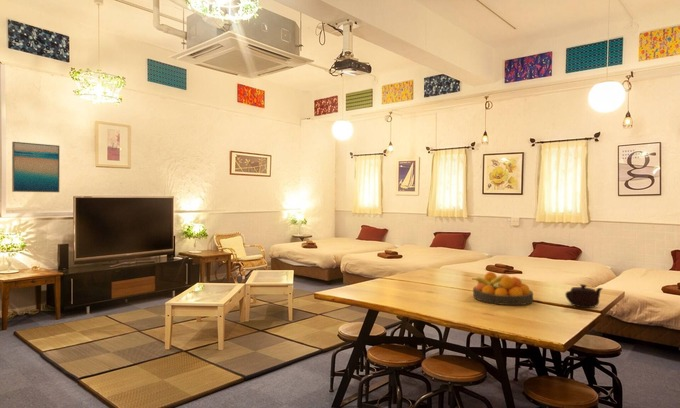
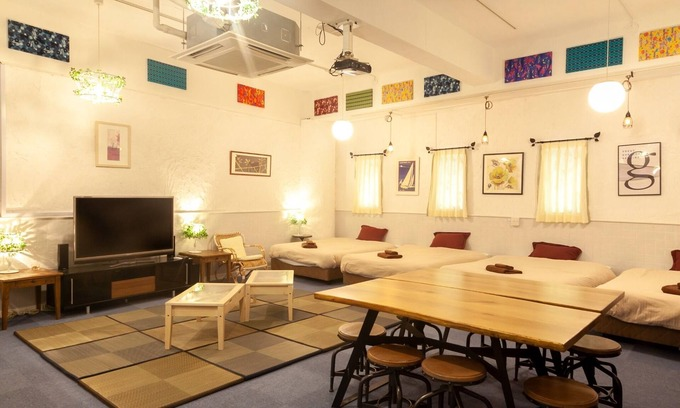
- fruit bowl [471,271,534,306]
- wall art [11,141,60,193]
- teapot [564,283,604,309]
